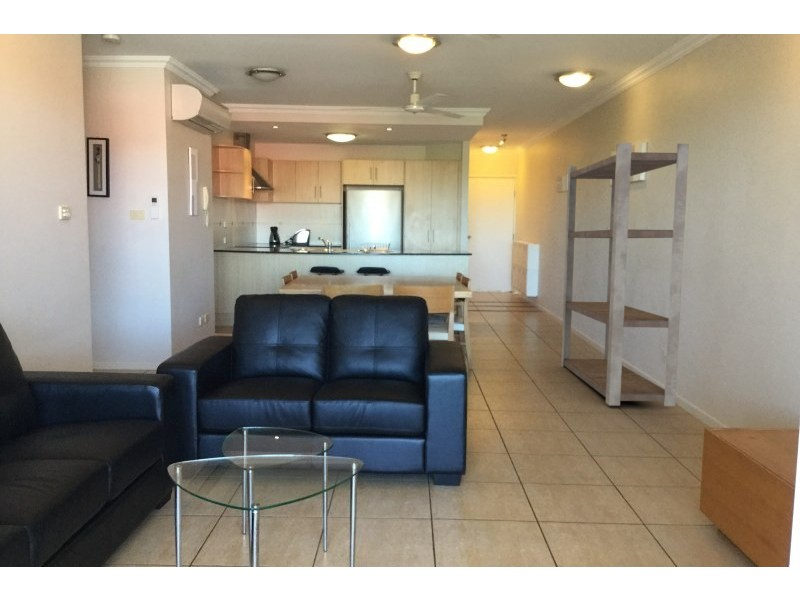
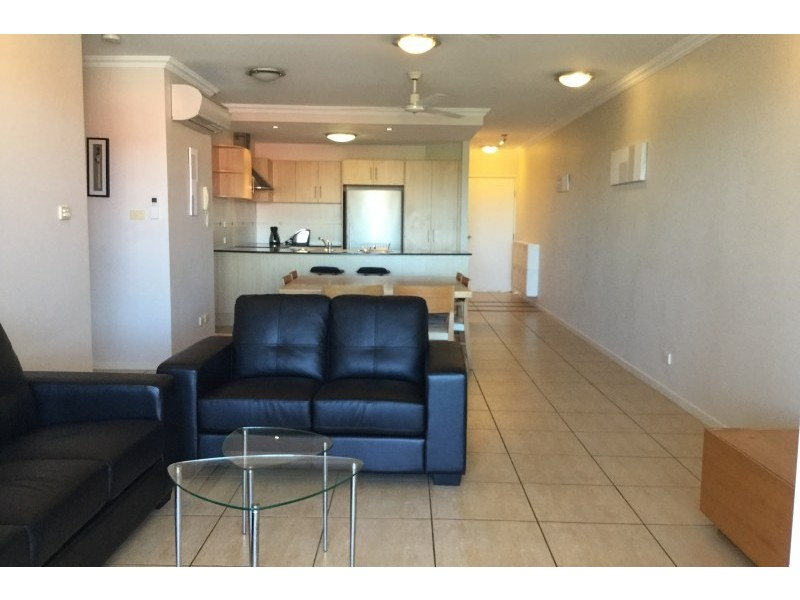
- shelving unit [560,142,690,407]
